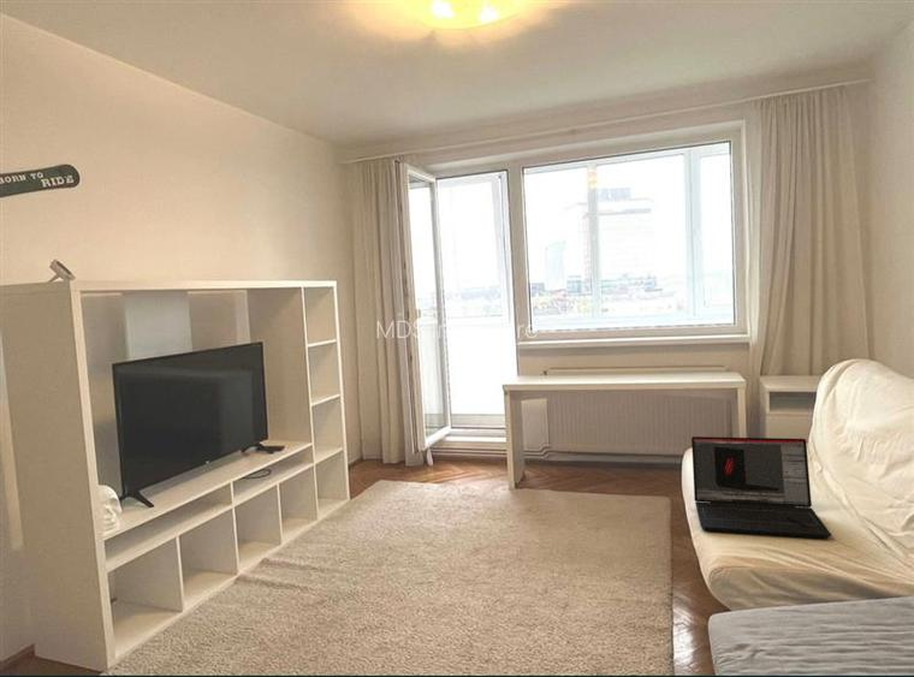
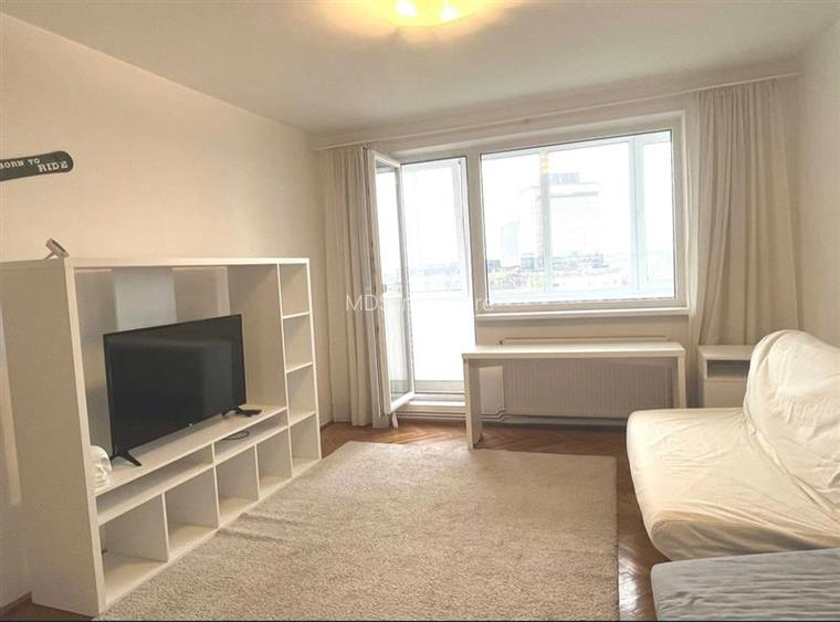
- laptop [690,435,832,540]
